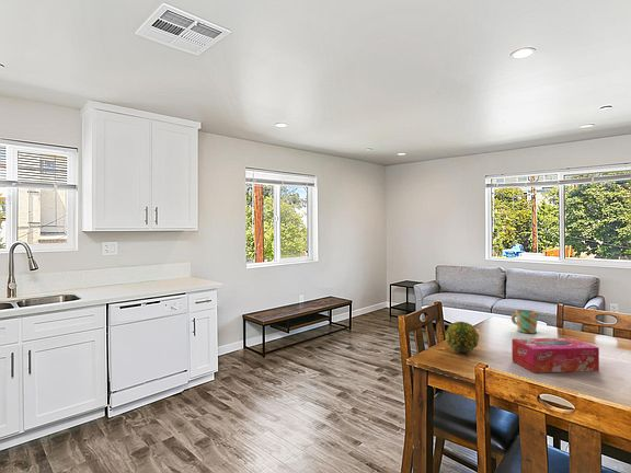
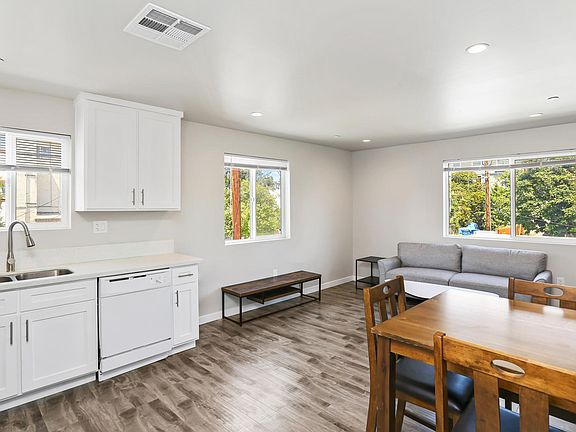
- tissue box [510,336,600,373]
- mug [510,309,539,334]
- decorative ball [444,321,480,354]
